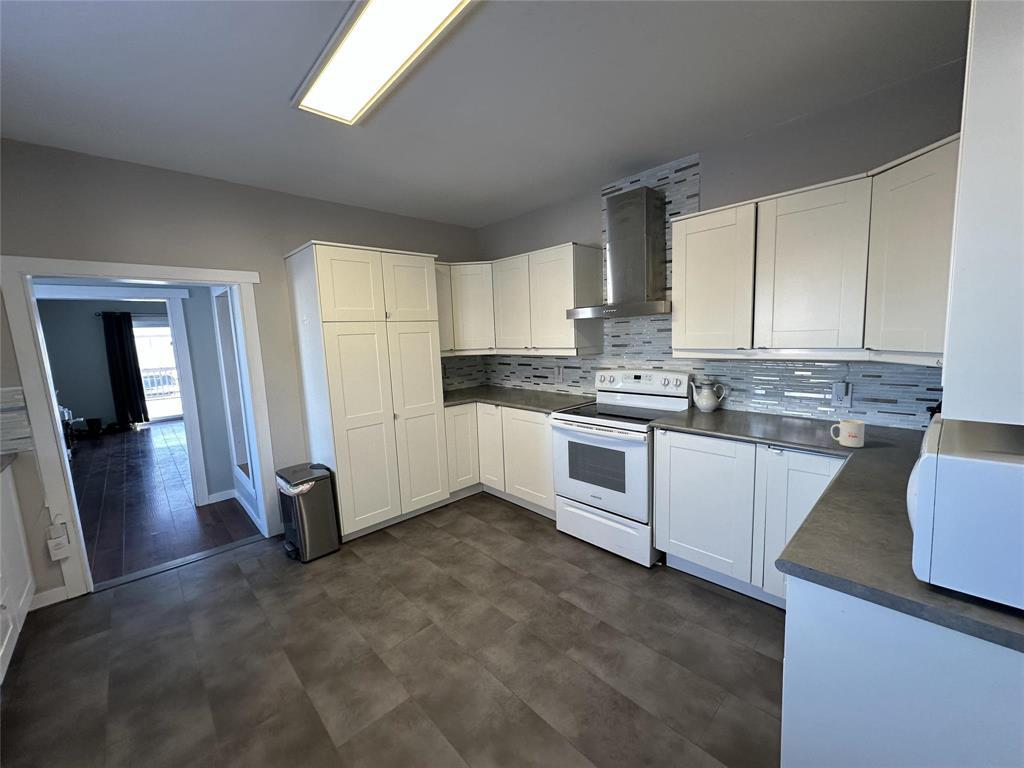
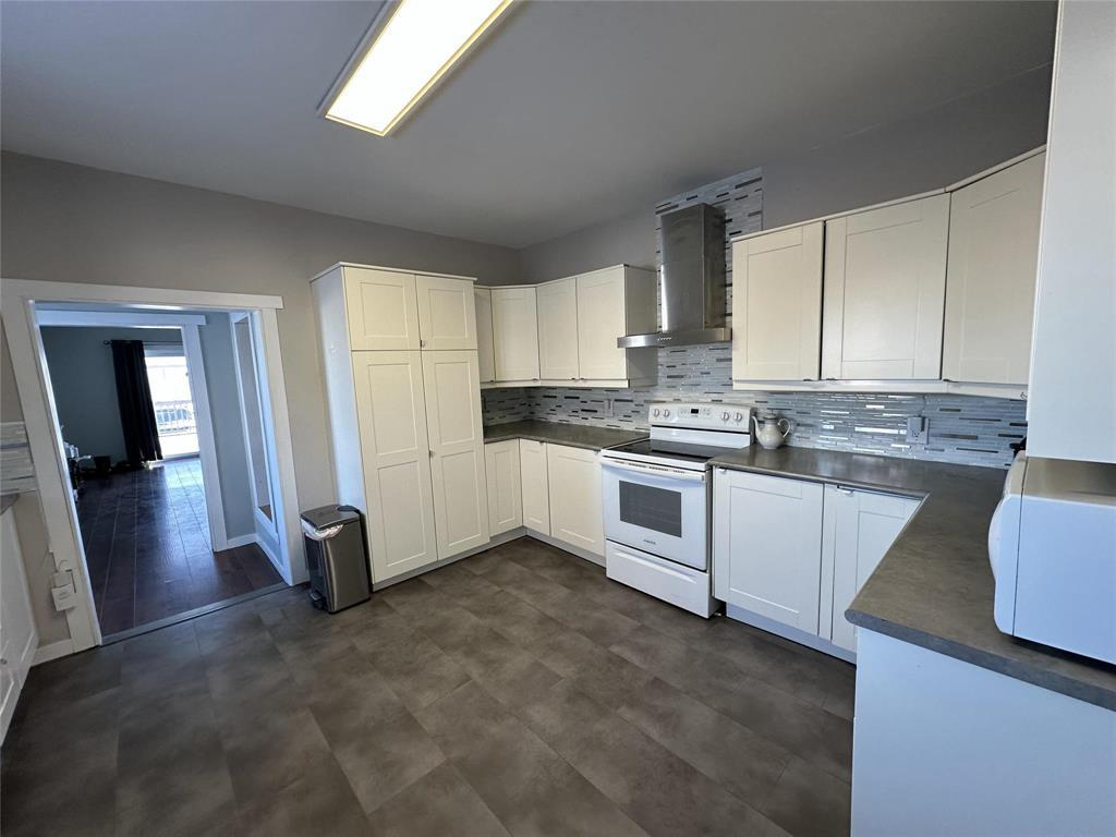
- mug [830,419,866,448]
